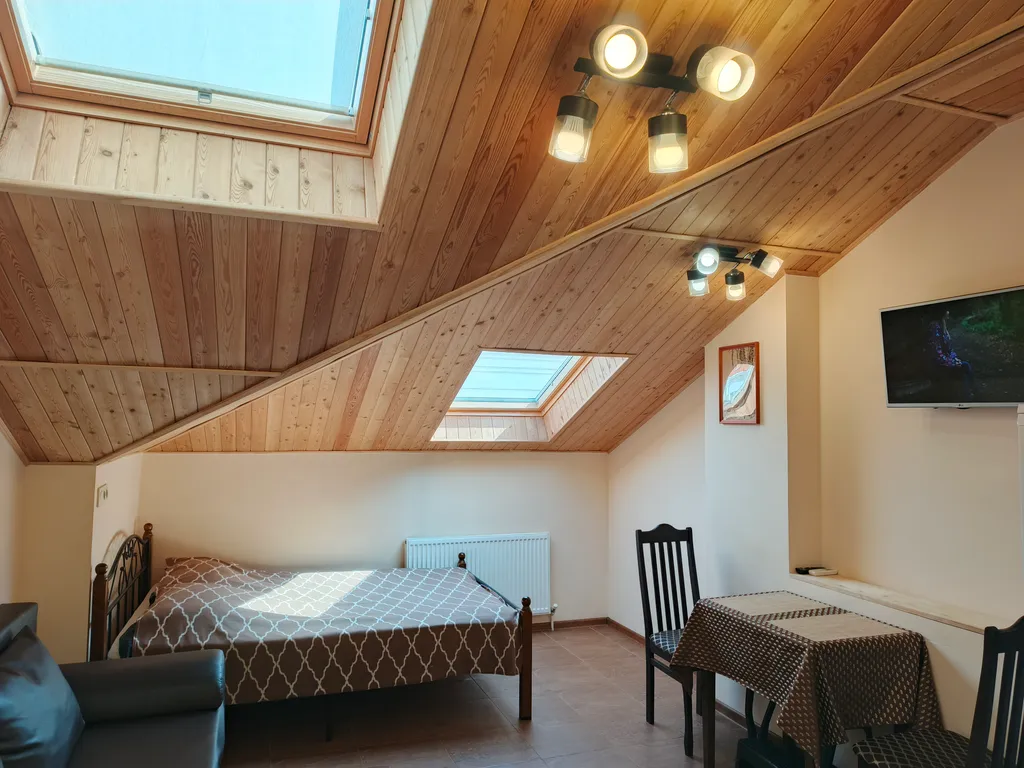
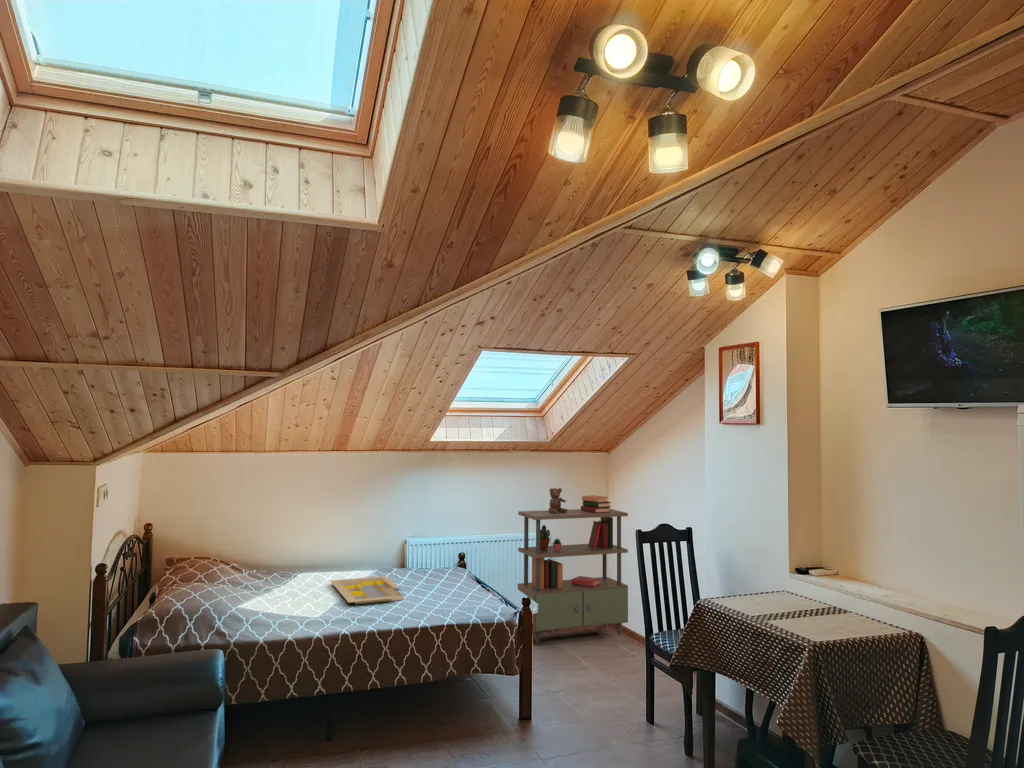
+ shelving unit [517,487,629,645]
+ serving tray [329,575,404,605]
